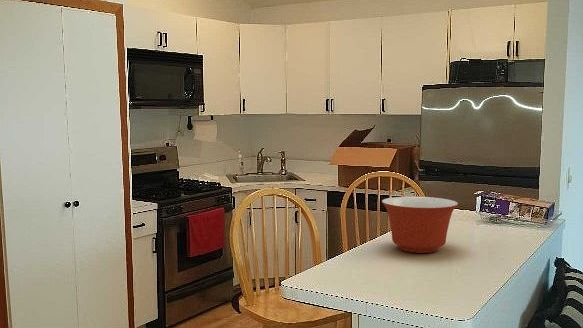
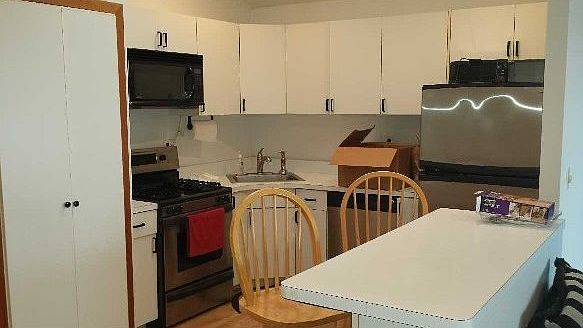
- mixing bowl [381,196,459,254]
